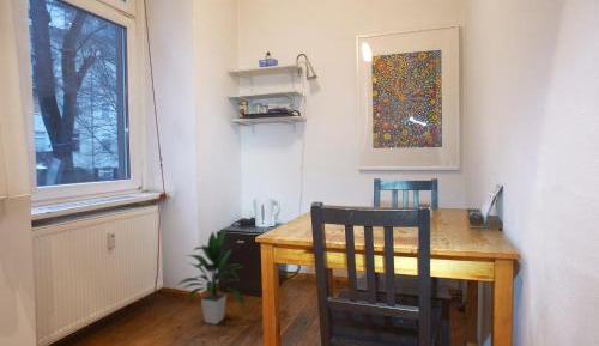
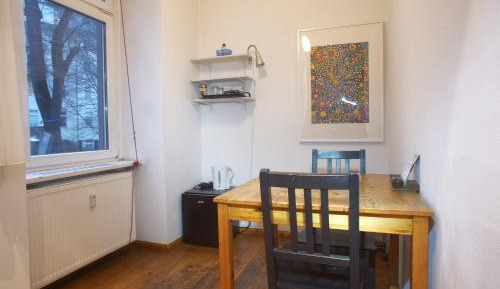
- indoor plant [174,229,247,326]
